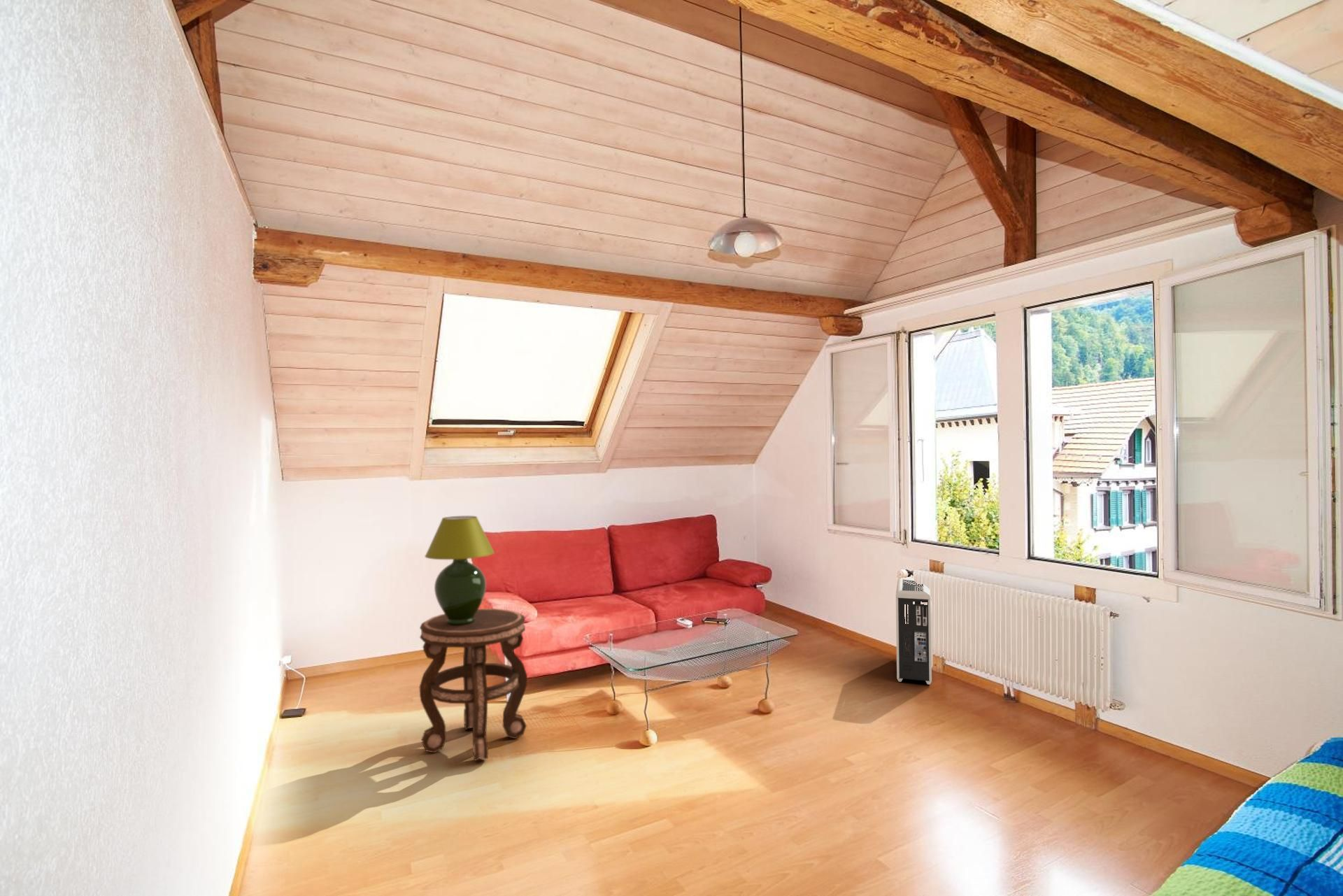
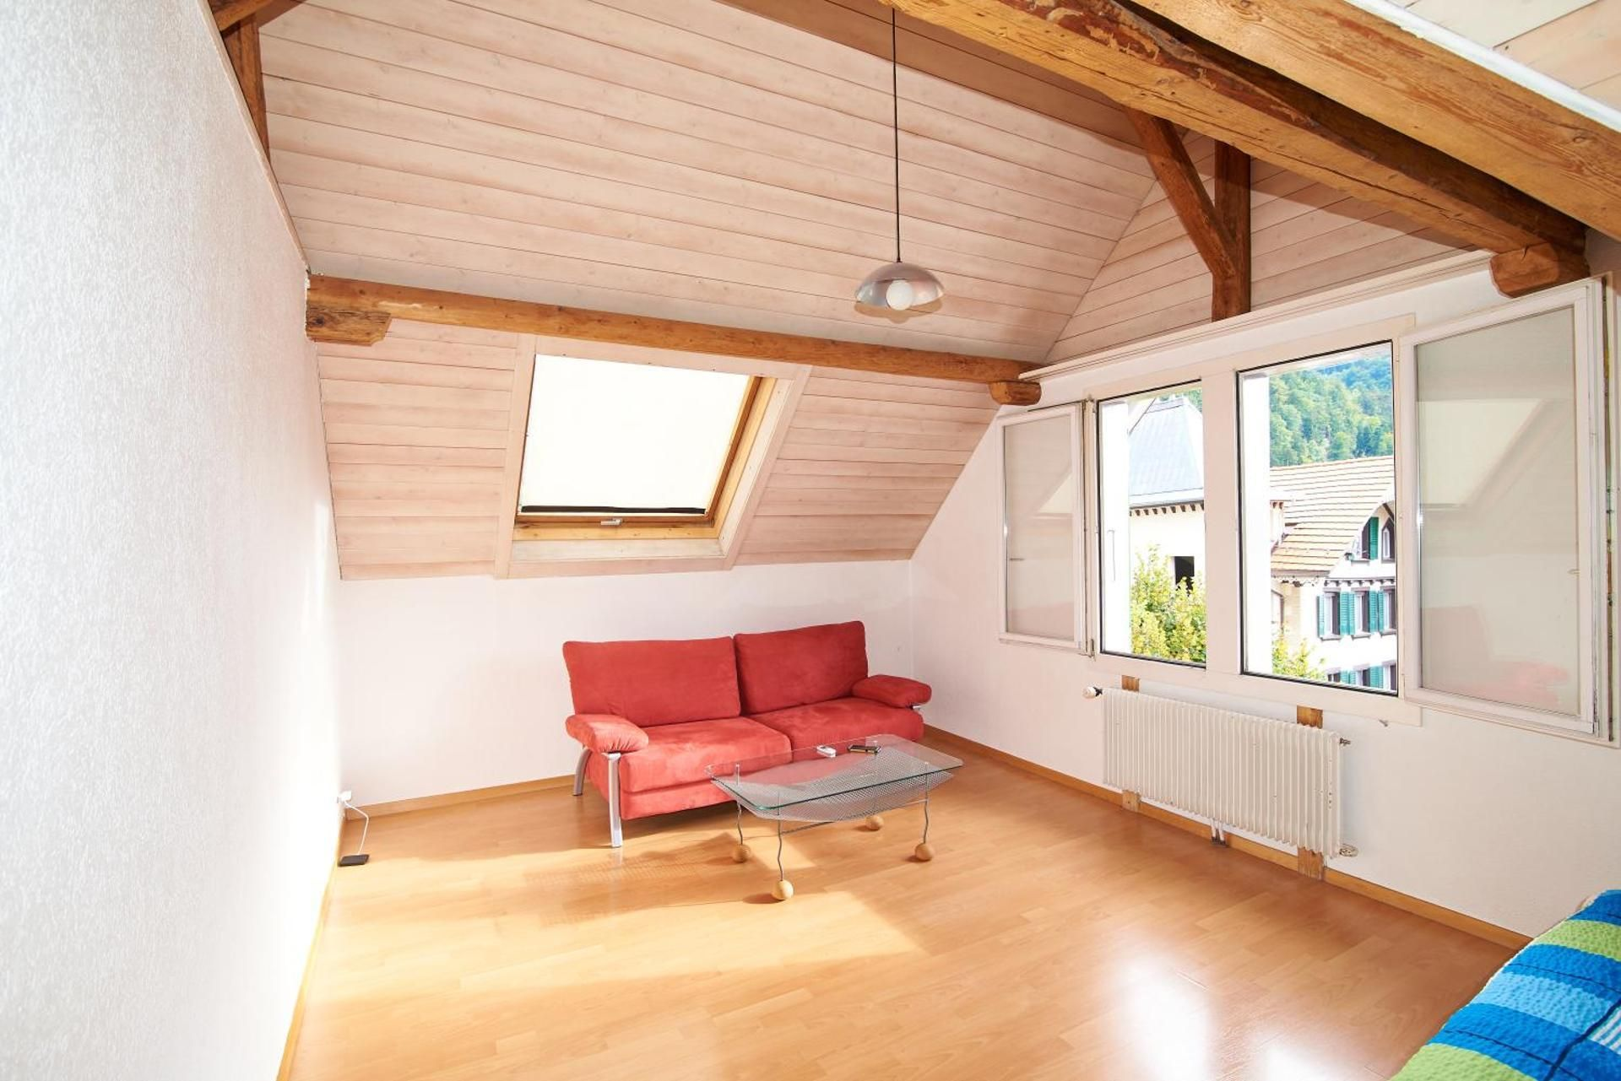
- table lamp [424,515,495,625]
- side table [419,608,528,762]
- air purifier [895,577,934,685]
